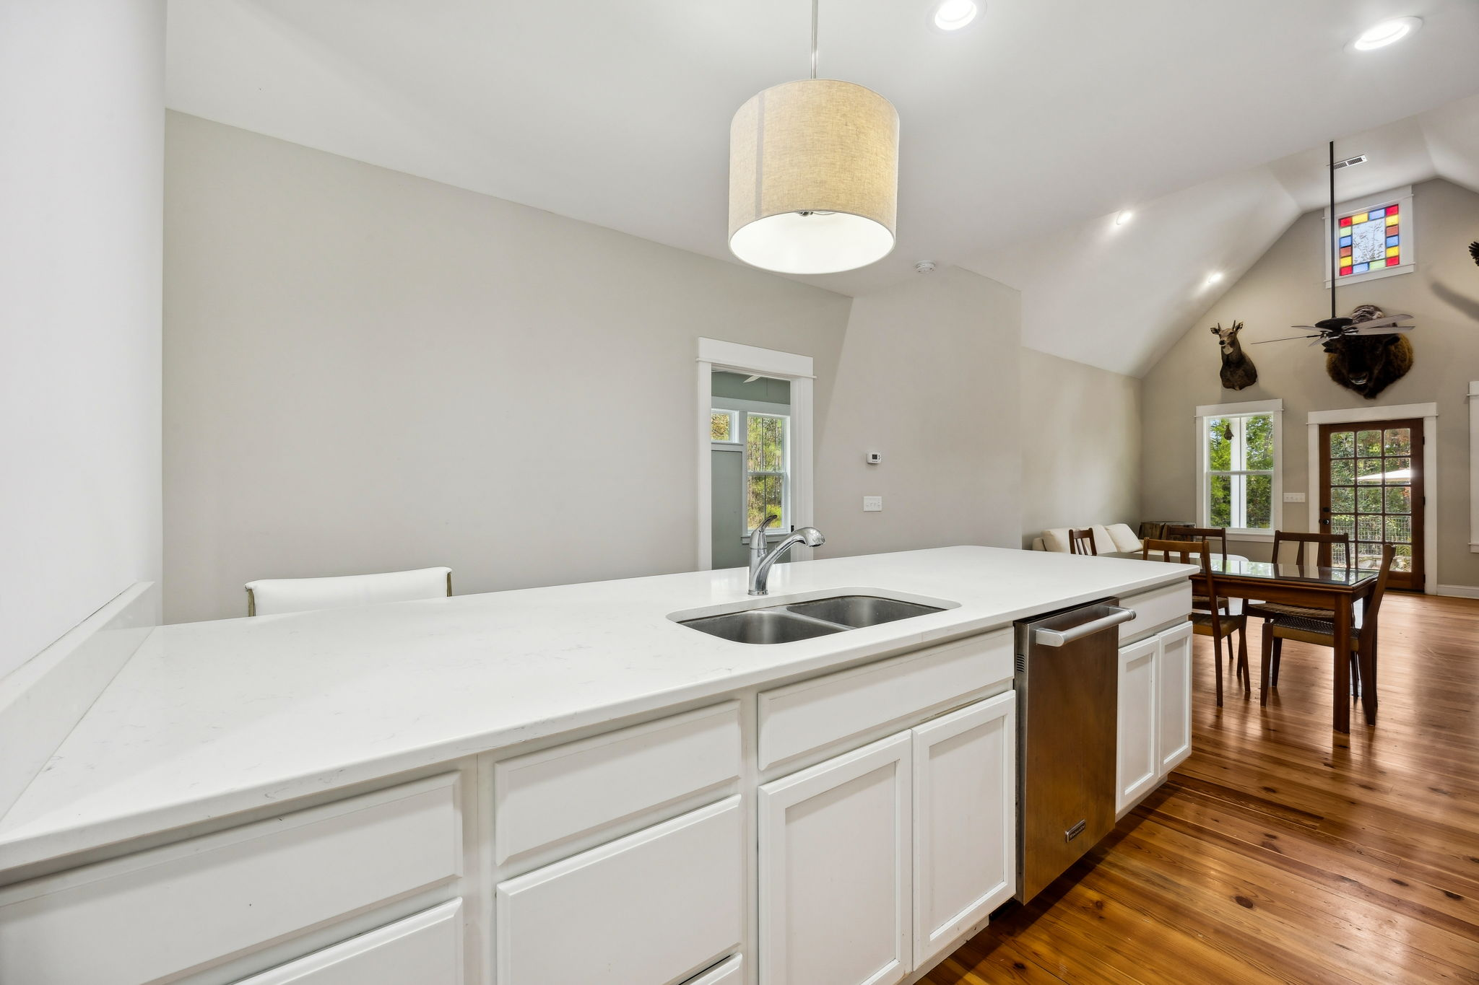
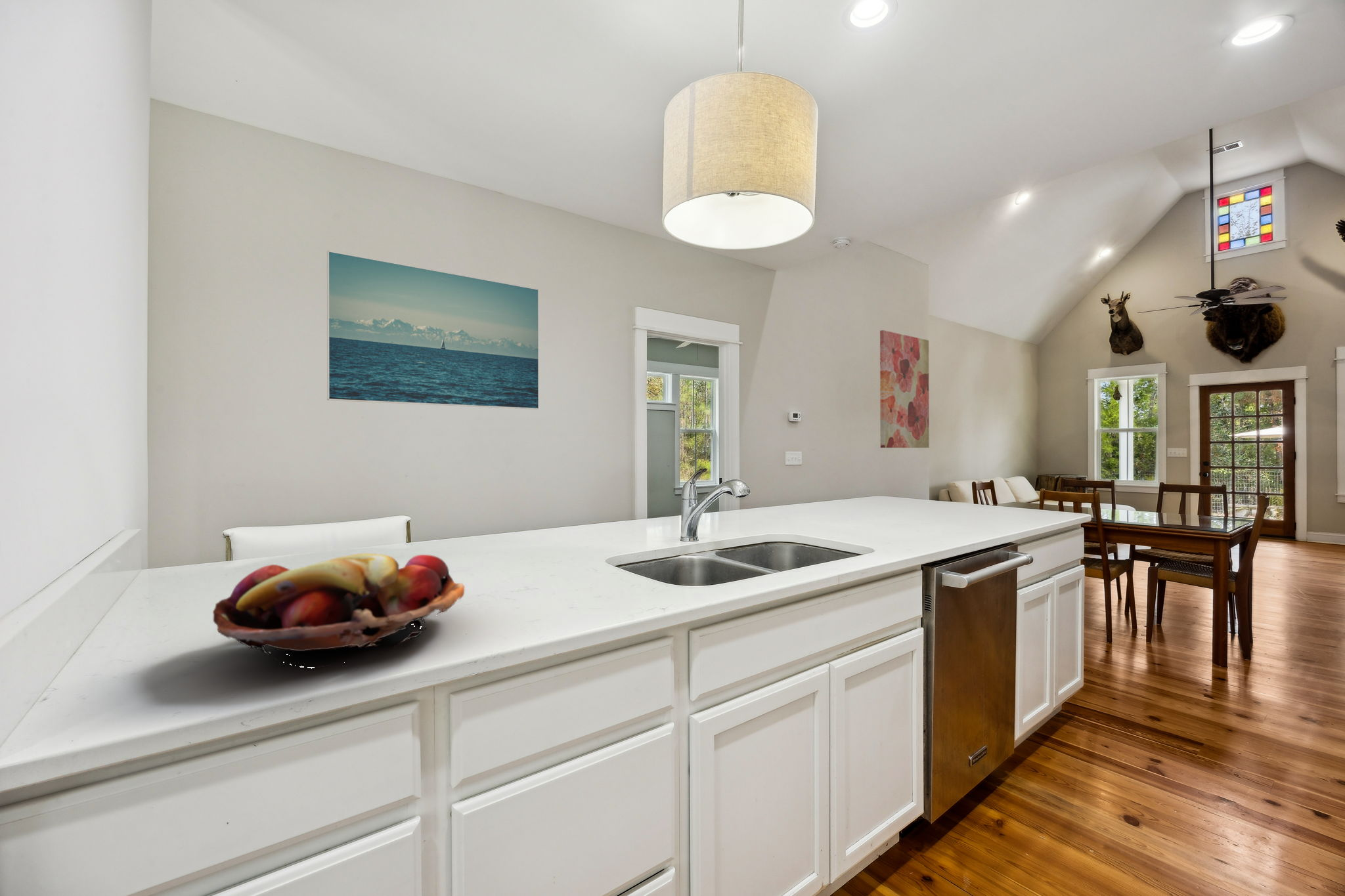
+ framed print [326,250,540,410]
+ wall art [879,330,930,448]
+ fruit basket [212,553,465,668]
